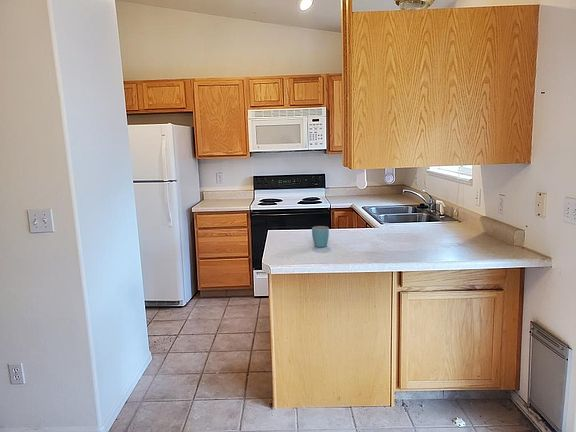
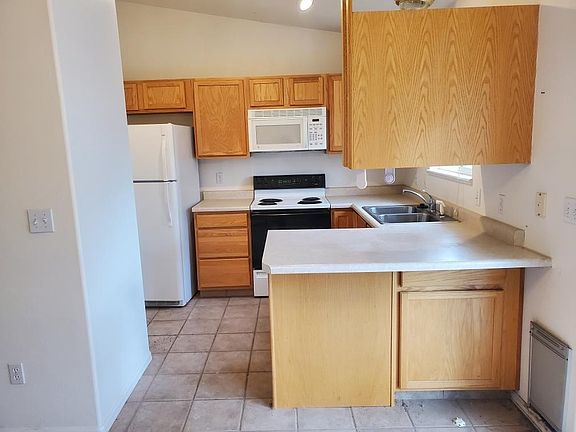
- mug [311,225,330,248]
